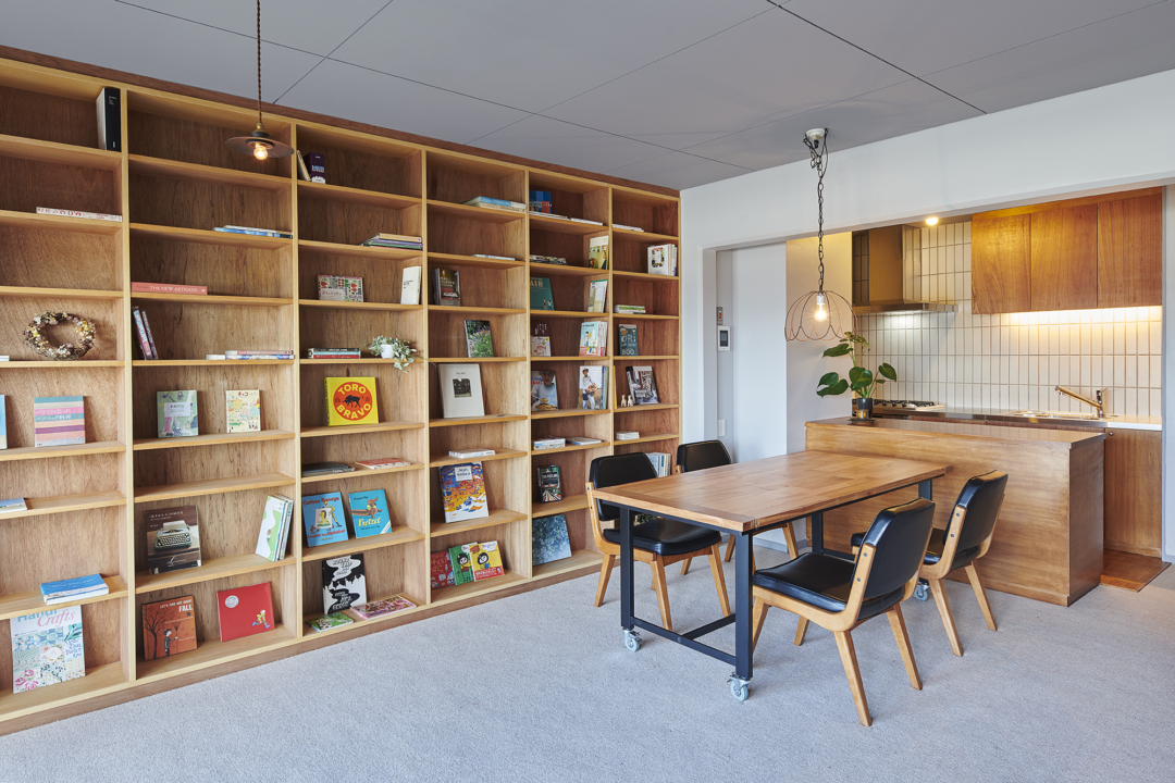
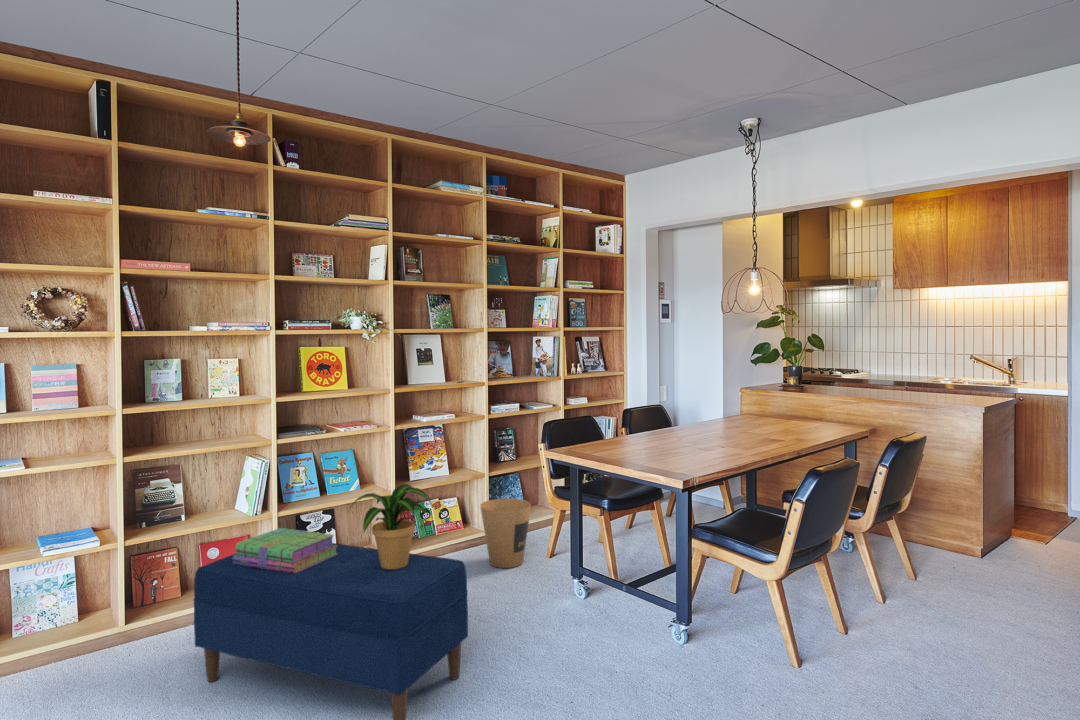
+ potted plant [347,483,433,569]
+ bench [193,542,469,720]
+ stack of books [233,527,338,573]
+ trash can [479,497,532,569]
